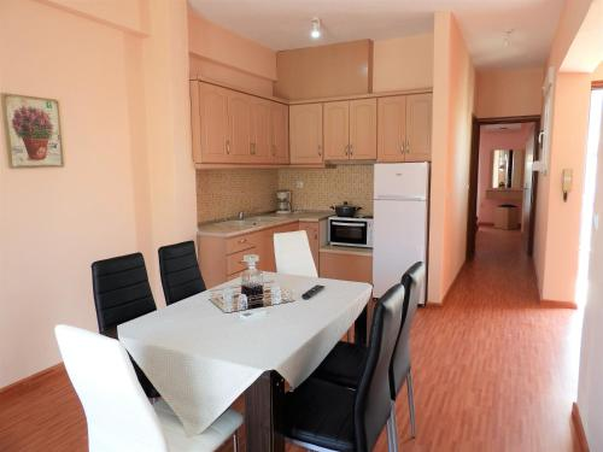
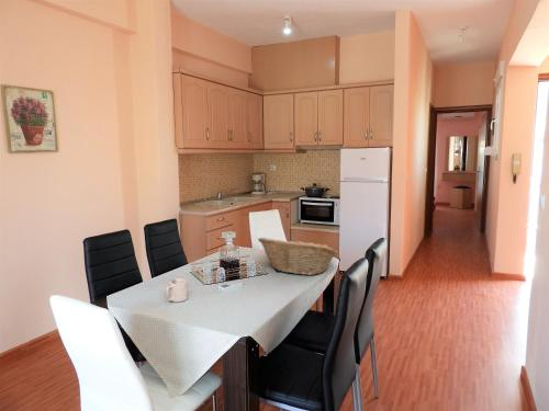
+ mug [165,277,189,304]
+ fruit basket [257,237,339,276]
